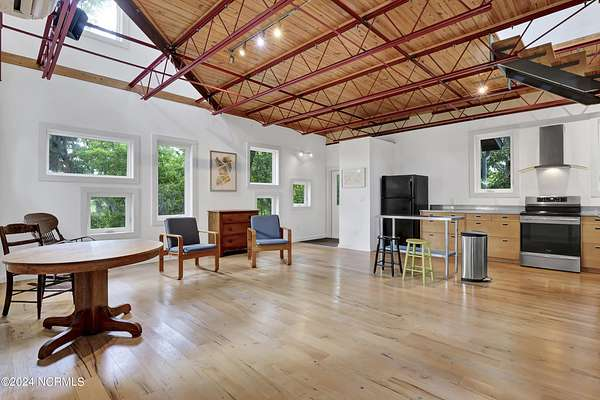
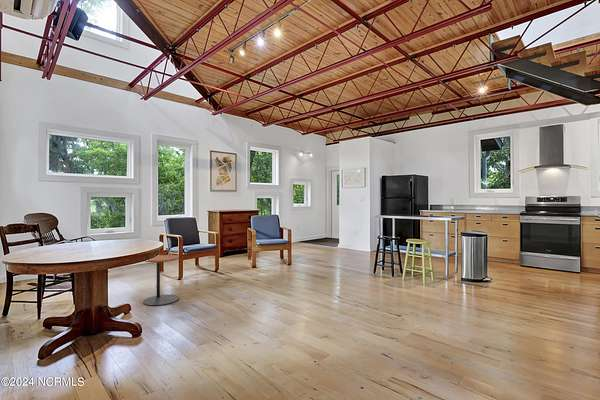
+ side table [142,254,180,307]
